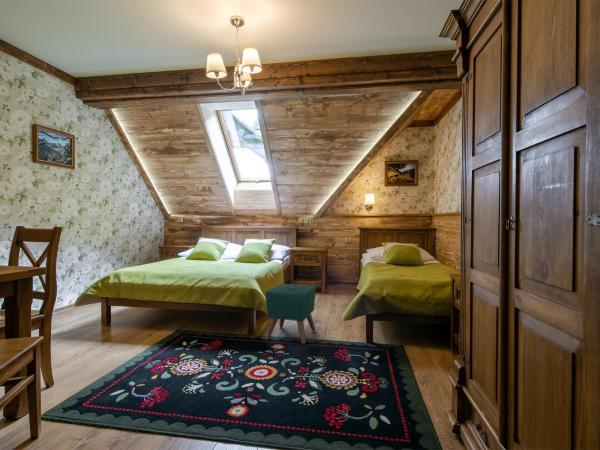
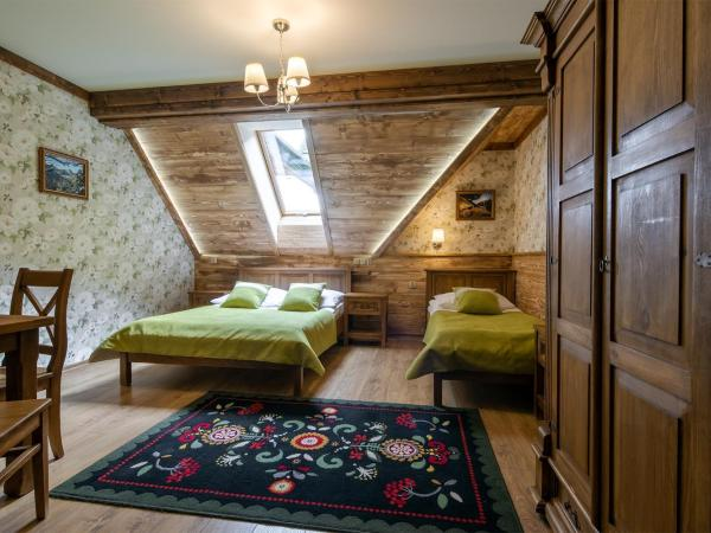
- ottoman [264,283,317,345]
